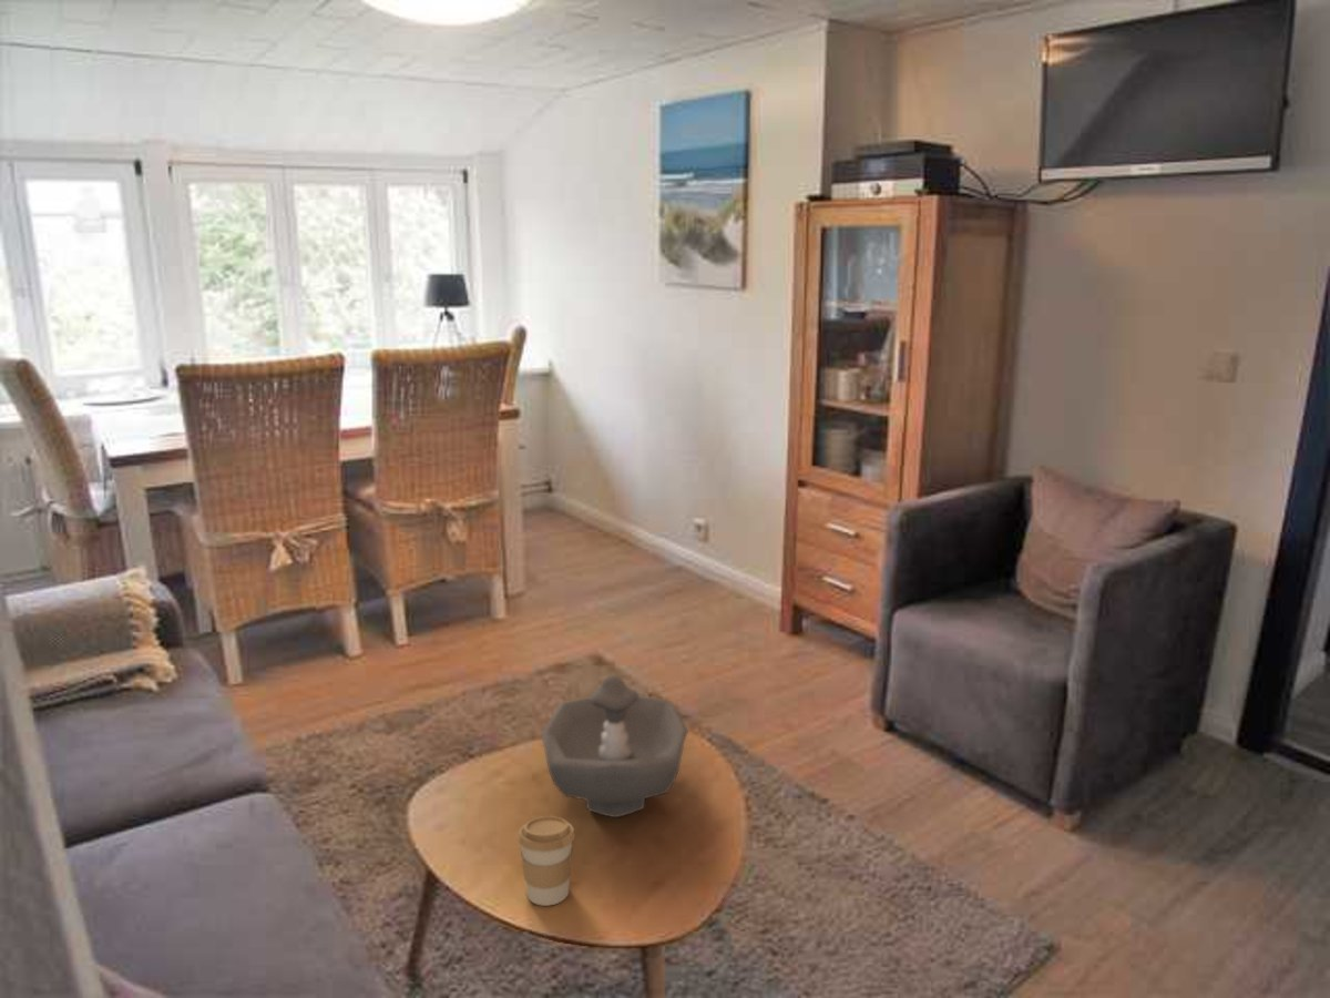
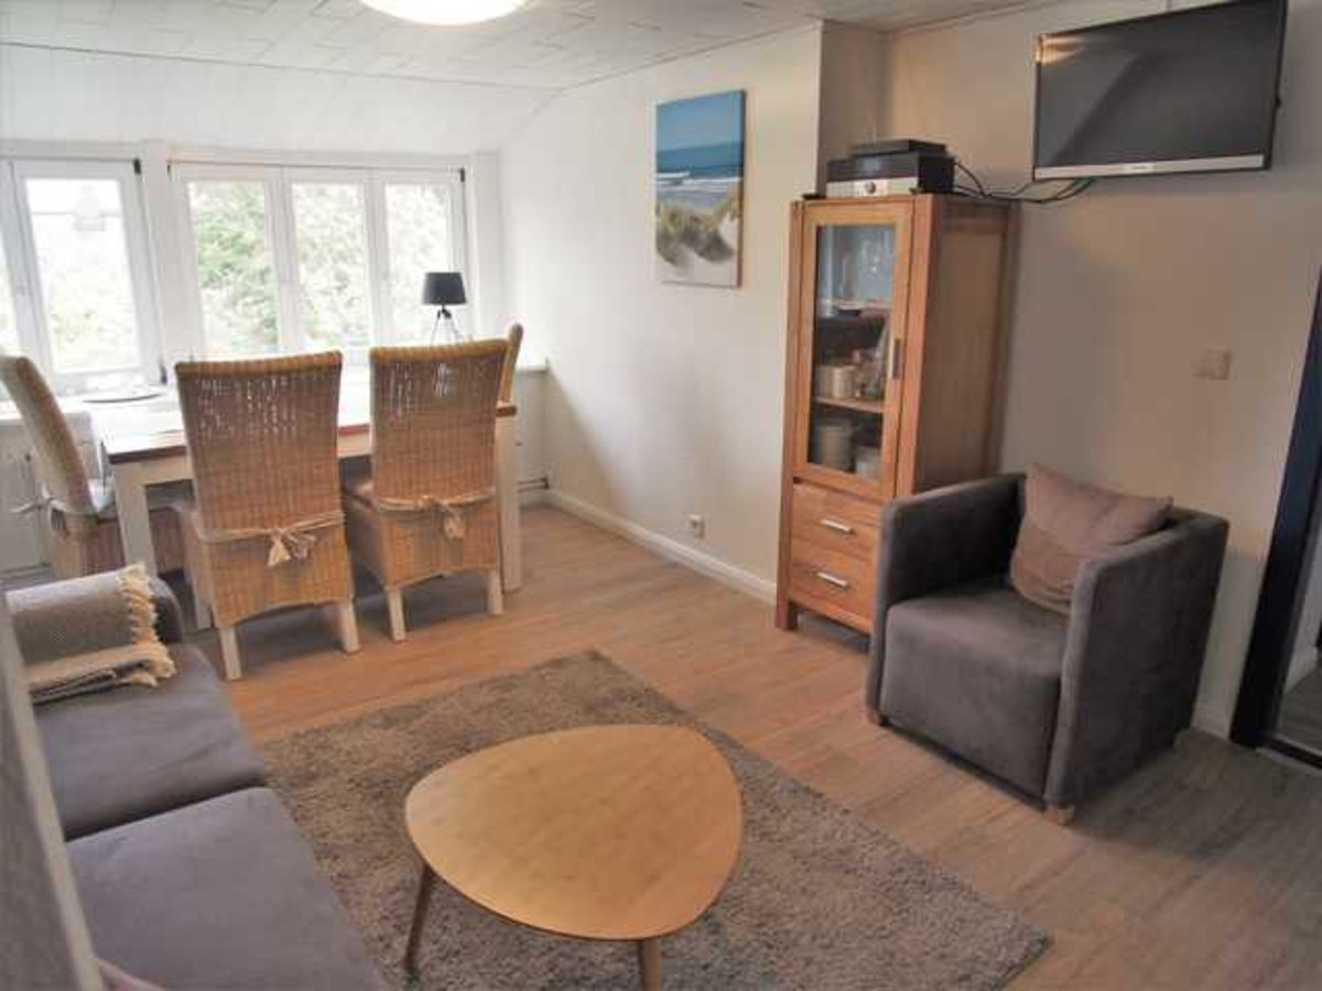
- coffee cup [516,815,575,907]
- decorative bowl [540,674,689,818]
